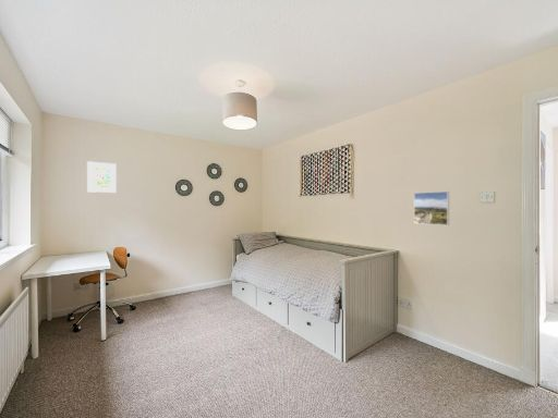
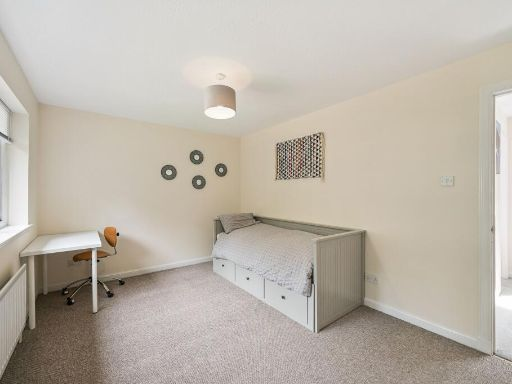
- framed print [413,190,450,226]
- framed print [86,160,118,194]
